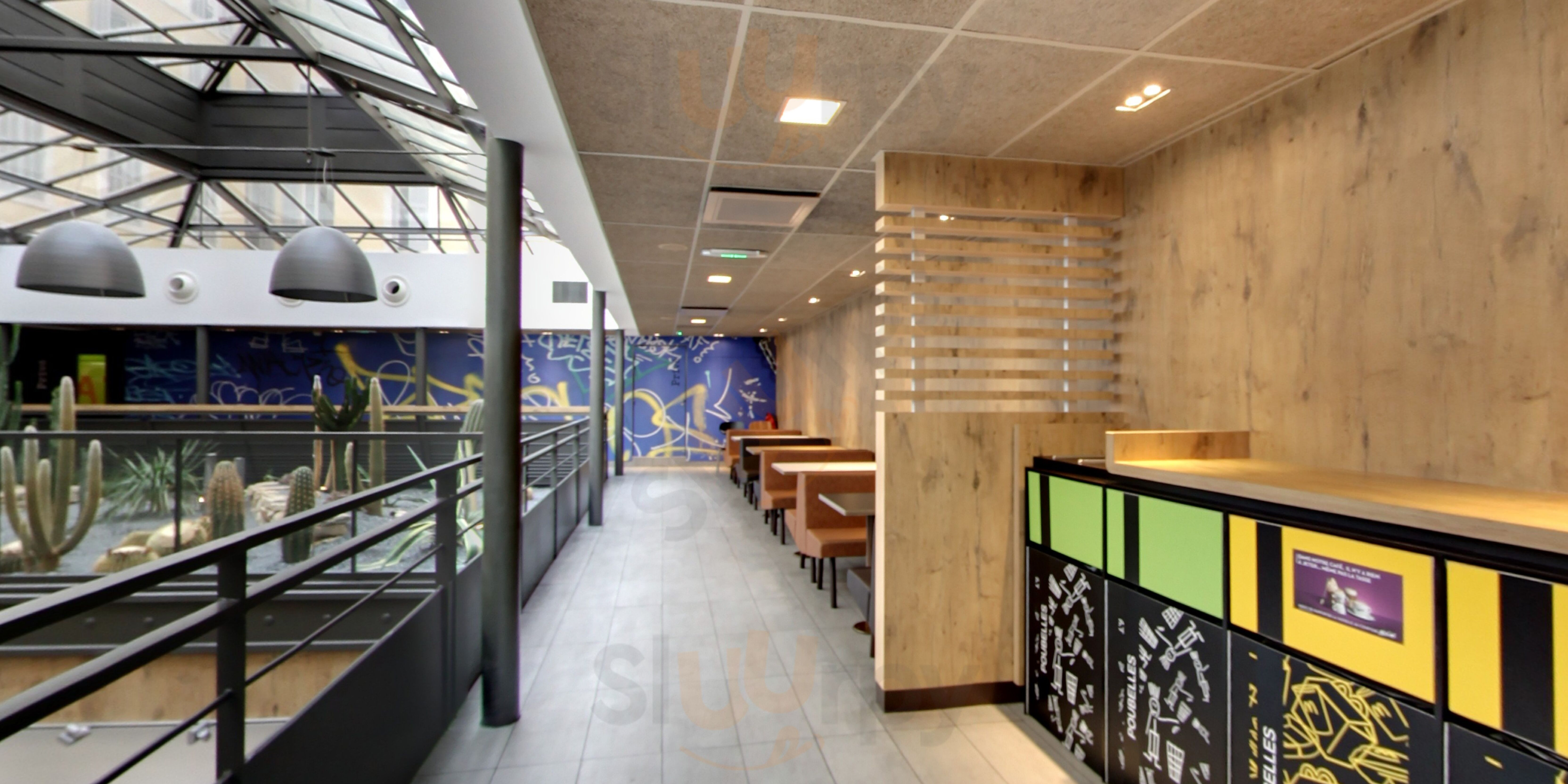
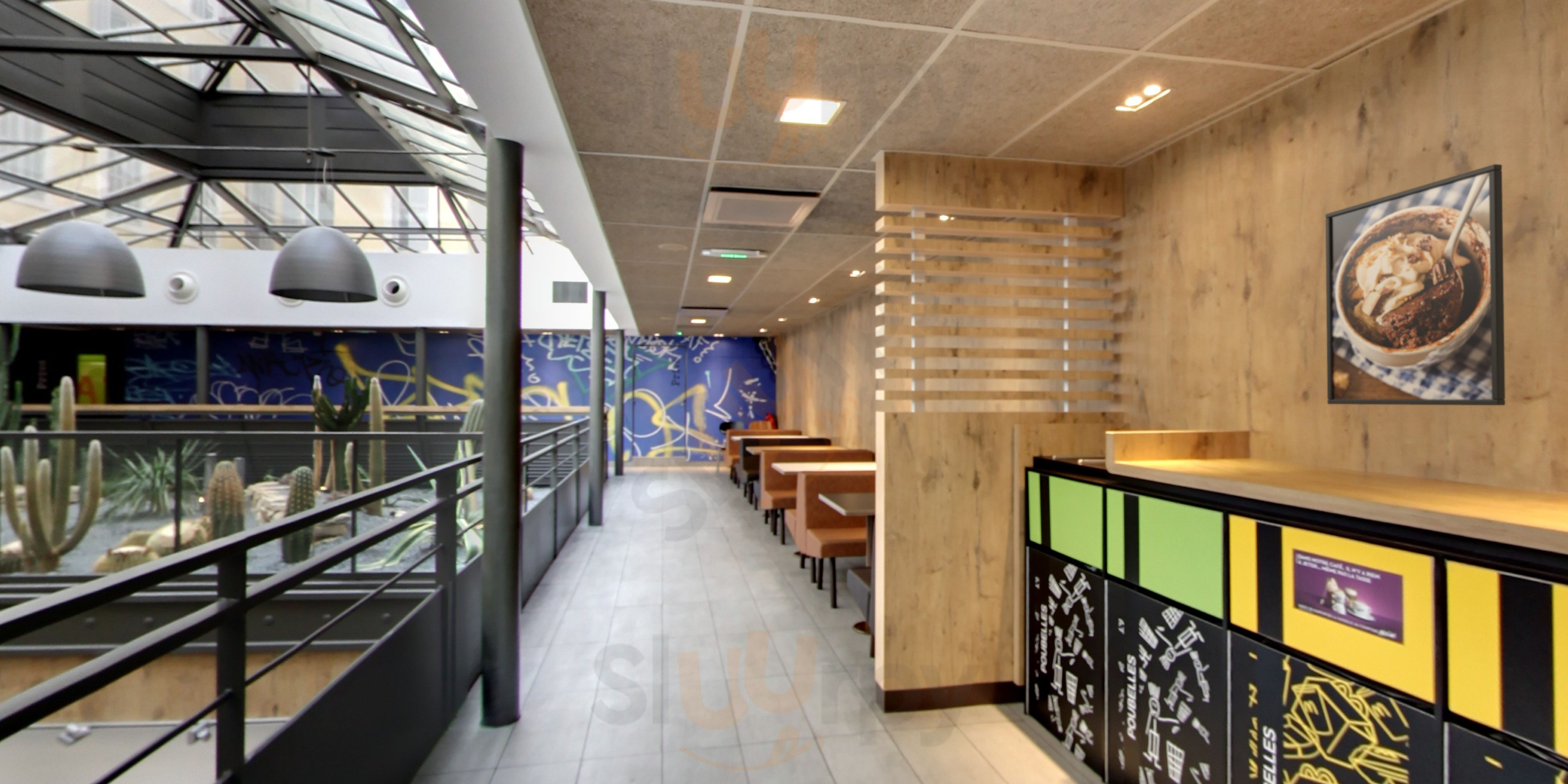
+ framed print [1325,164,1506,406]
